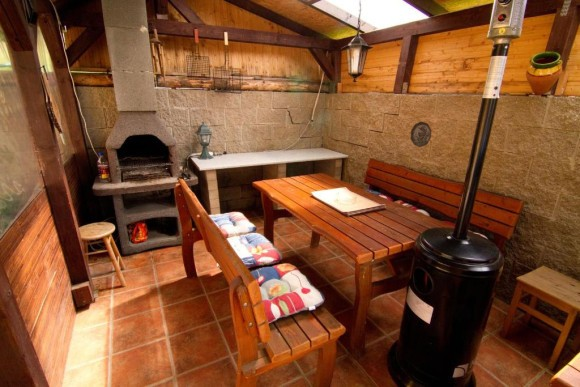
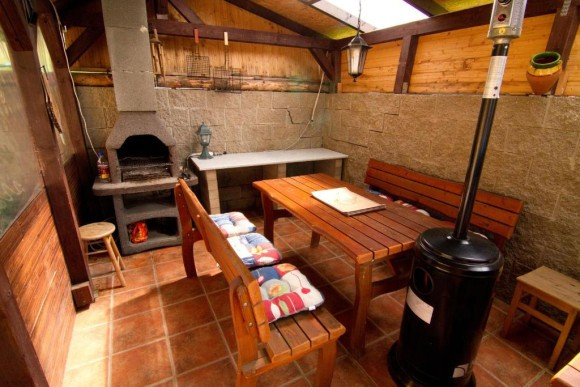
- decorative plate [410,121,432,148]
